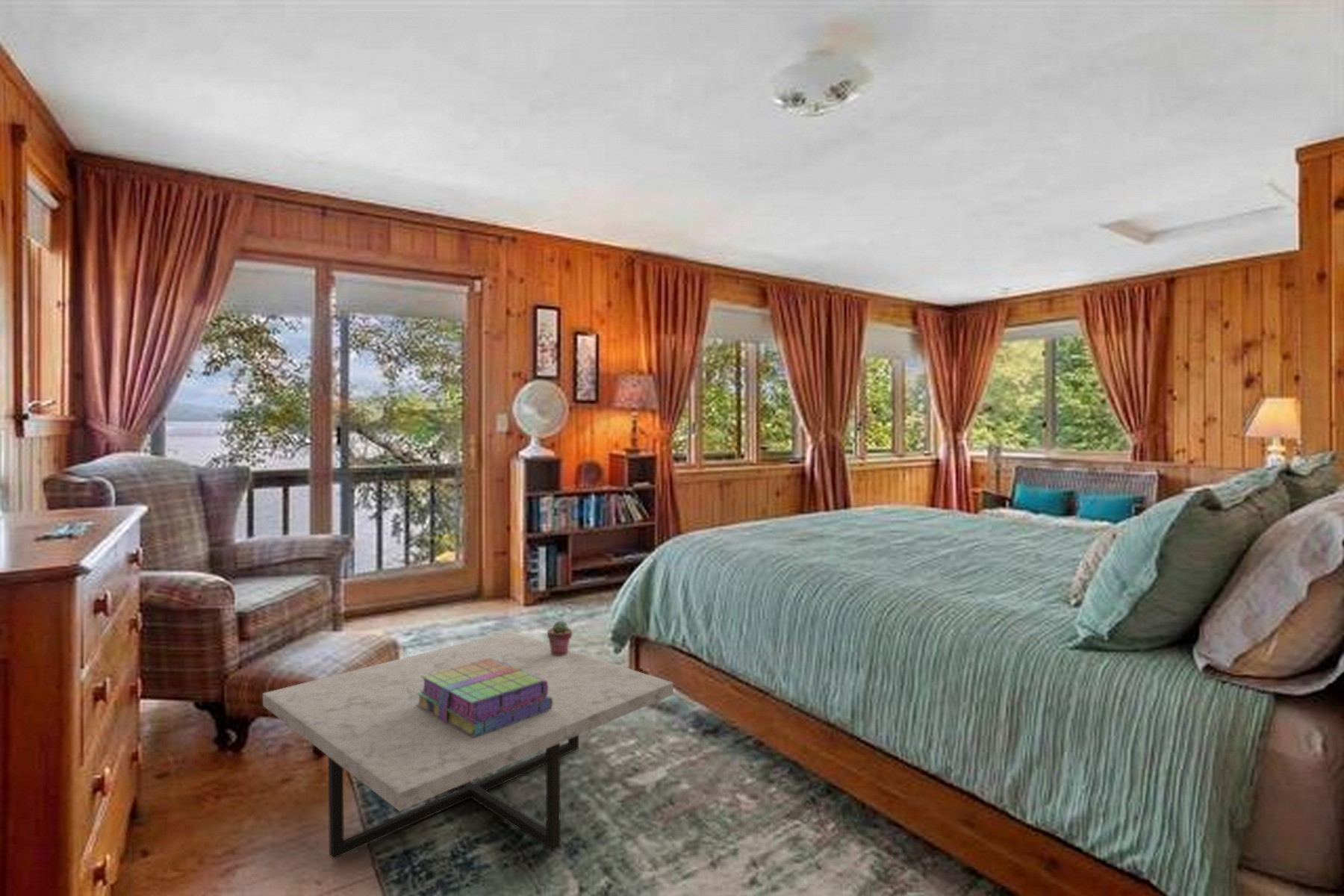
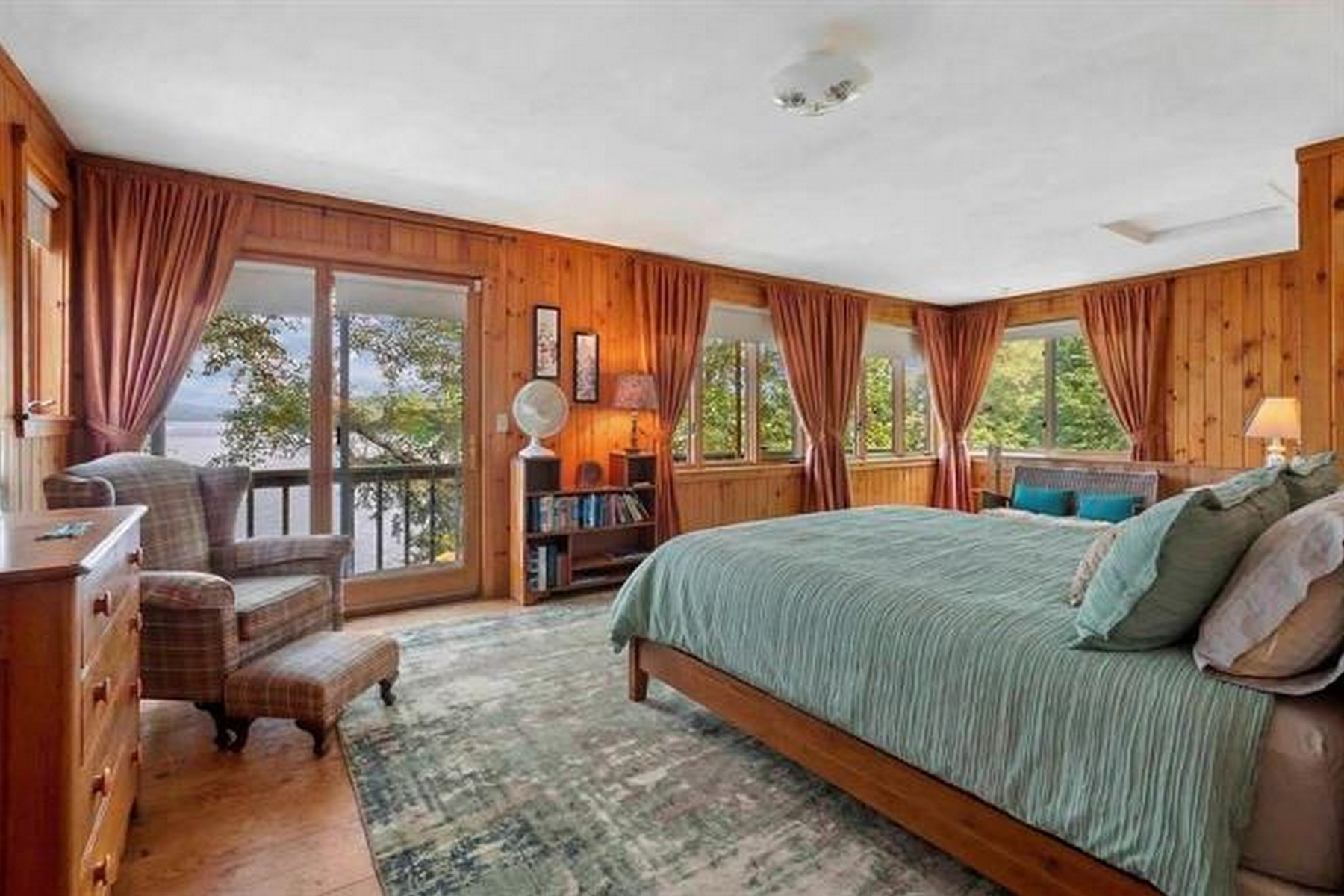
- potted succulent [547,620,573,656]
- coffee table [262,631,674,860]
- stack of books [416,658,553,737]
